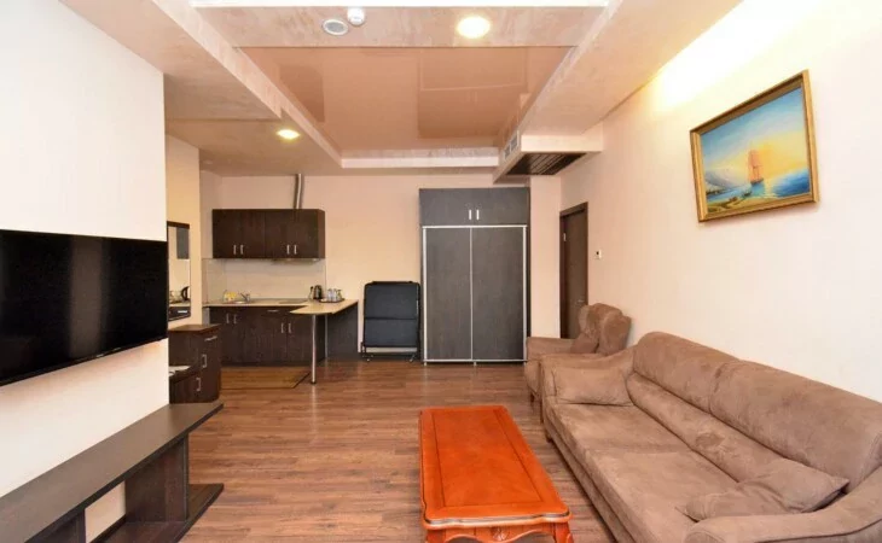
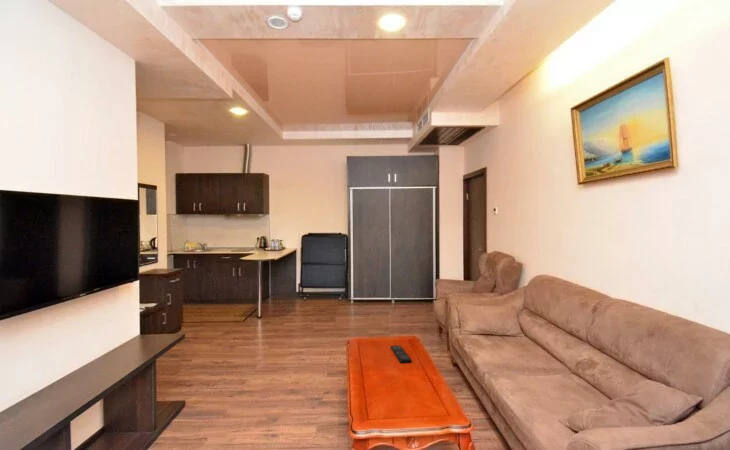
+ remote control [390,344,413,364]
